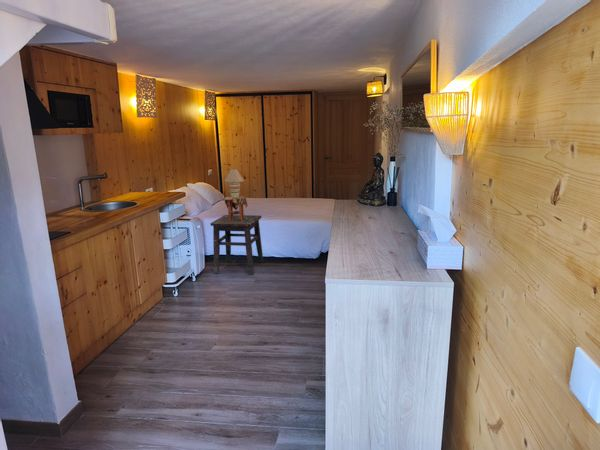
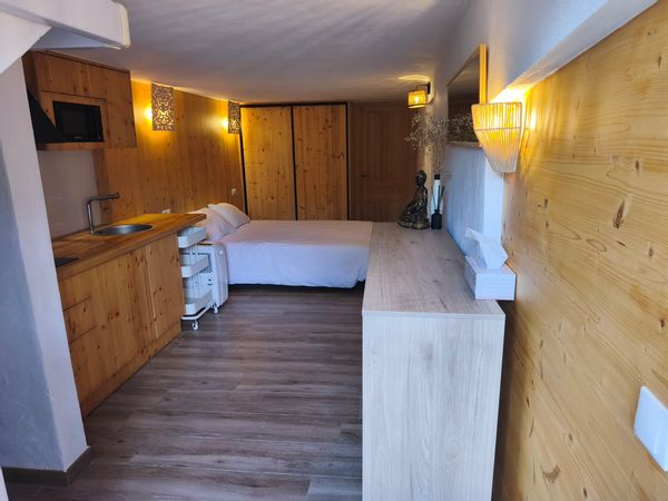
- side table [209,214,264,276]
- table lamp [223,168,248,222]
